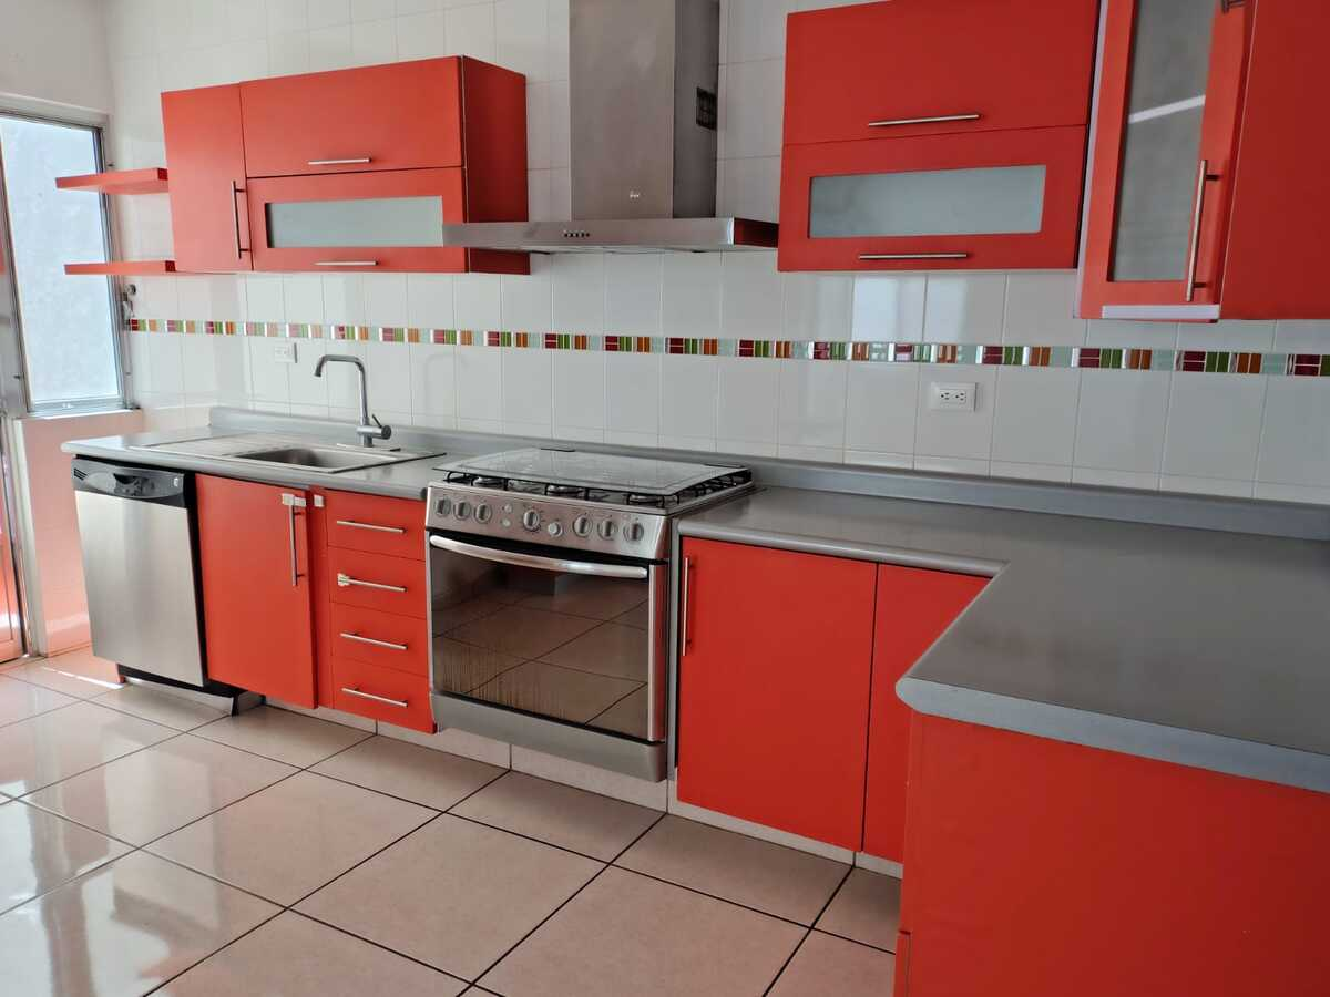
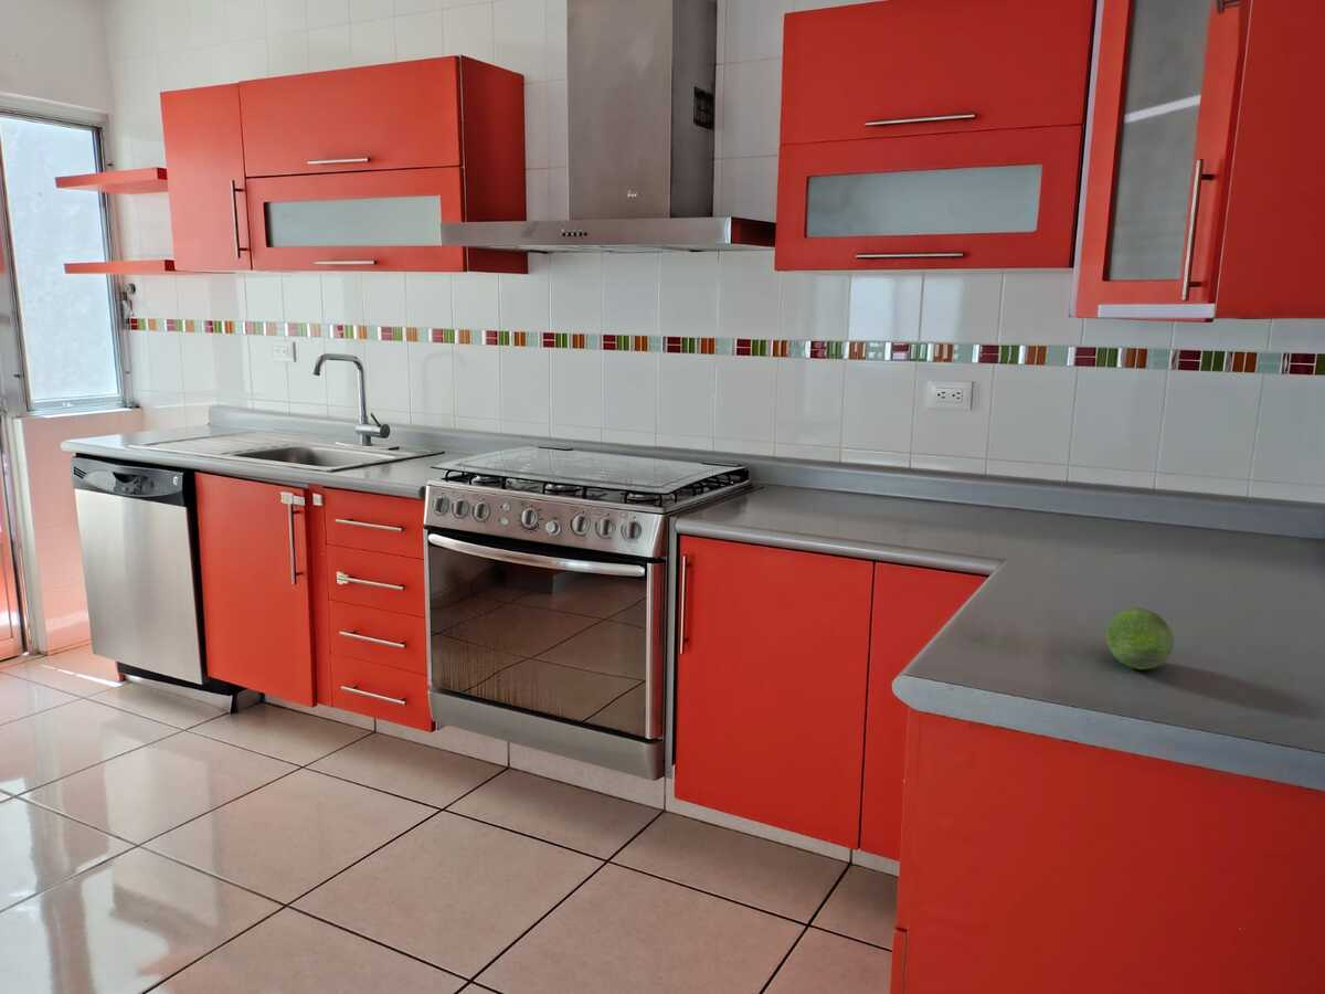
+ fruit [1105,607,1174,670]
